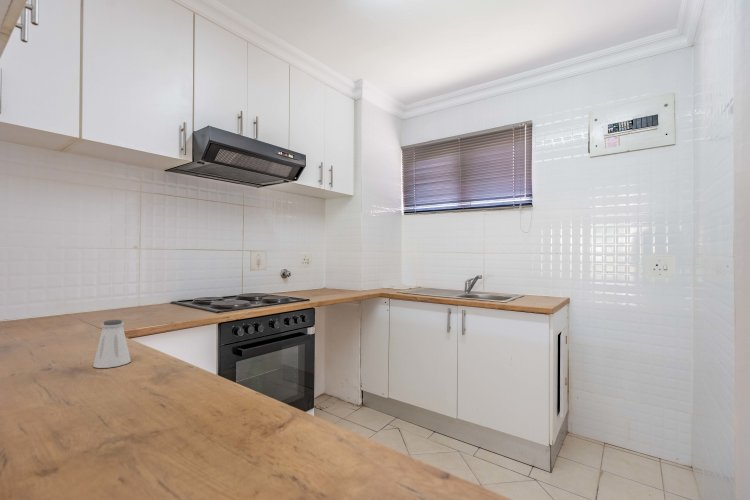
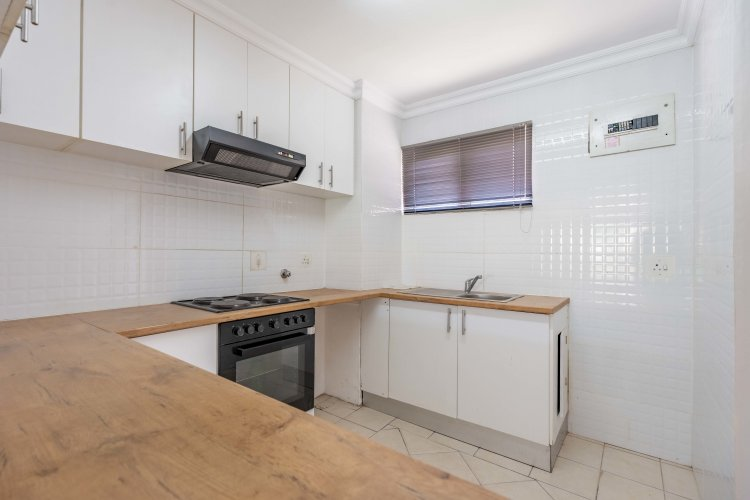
- saltshaker [93,319,132,369]
